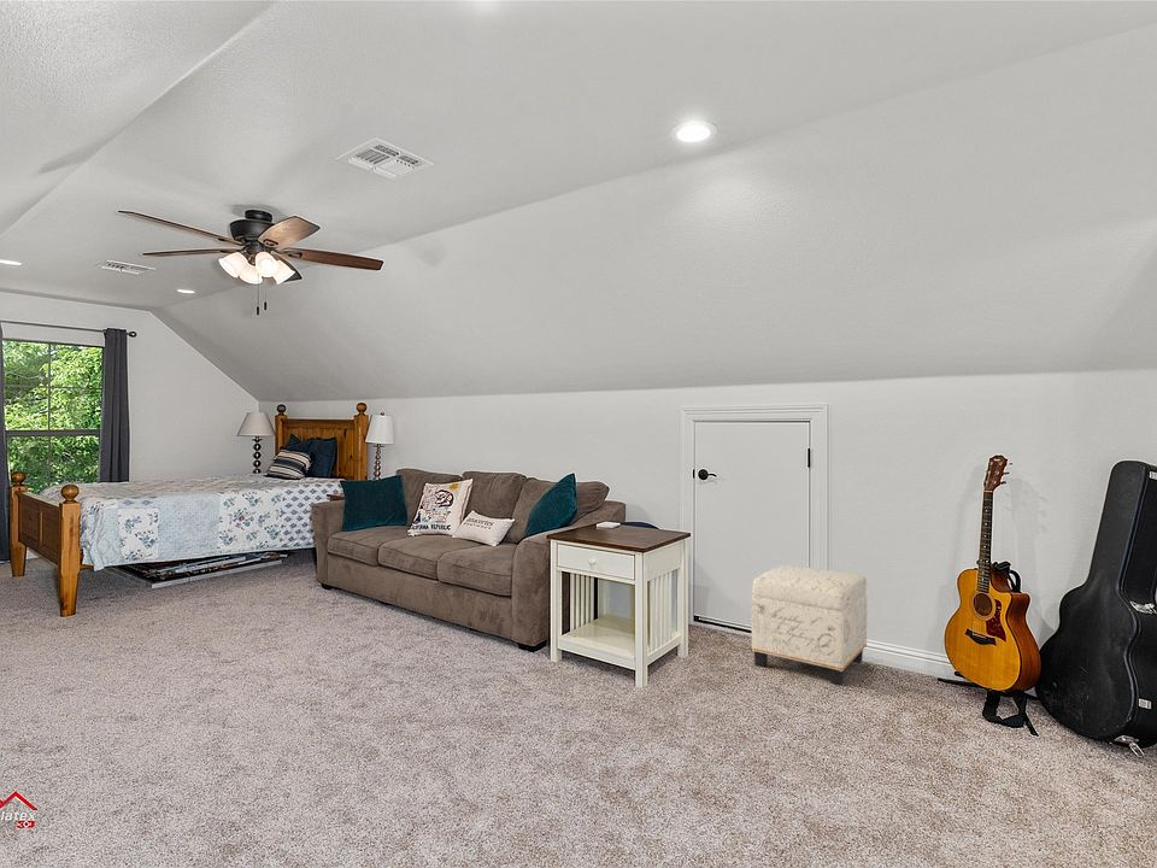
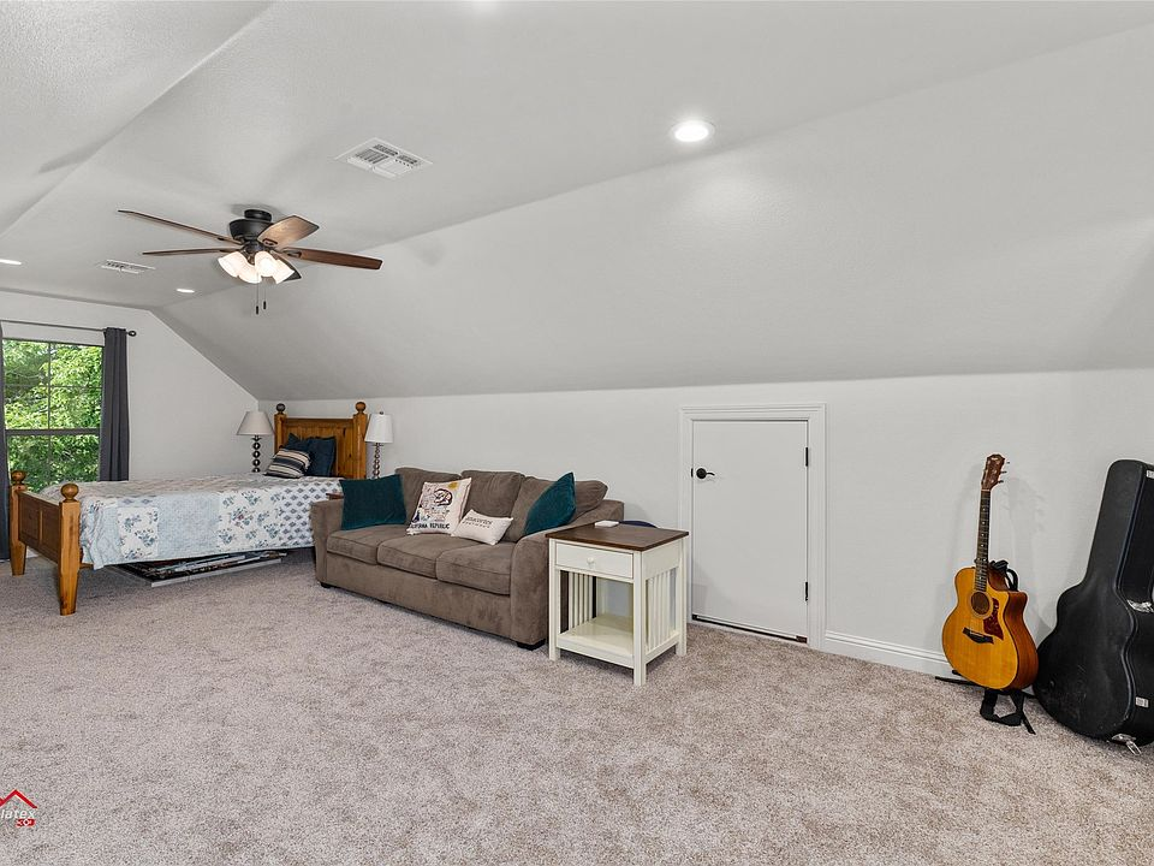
- ottoman [751,564,868,686]
